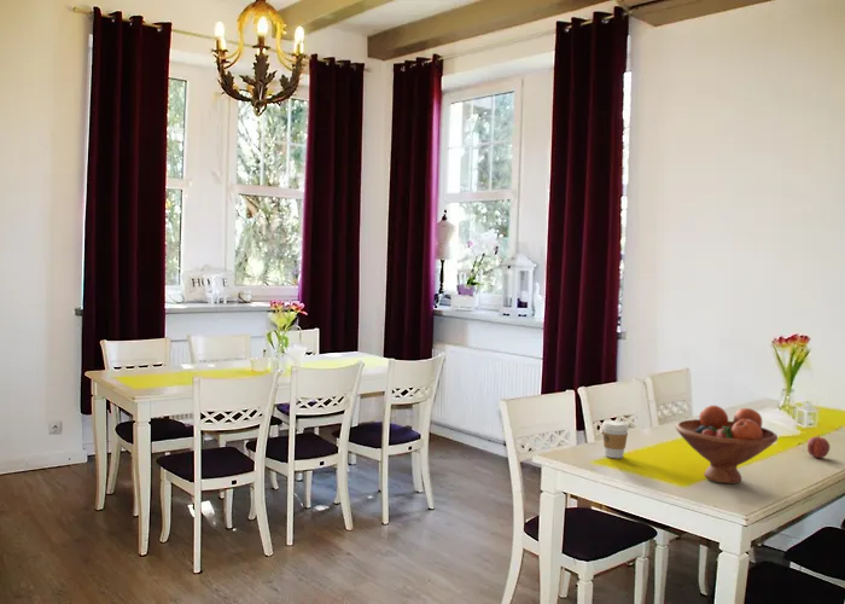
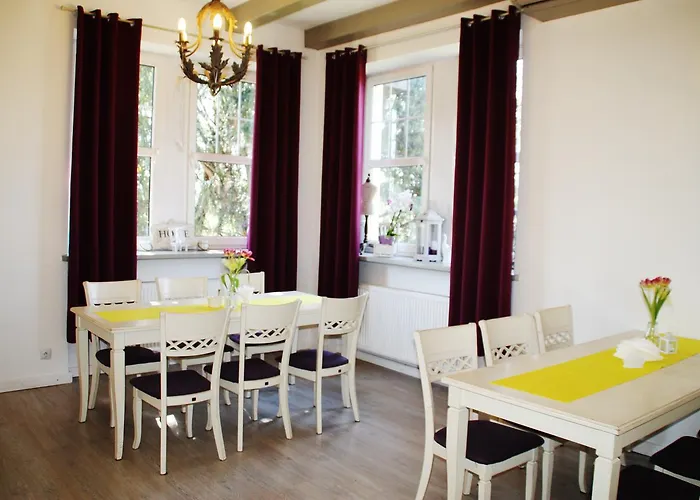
- fruit bowl [675,405,779,484]
- coffee cup [601,419,629,459]
- apple [806,434,832,459]
